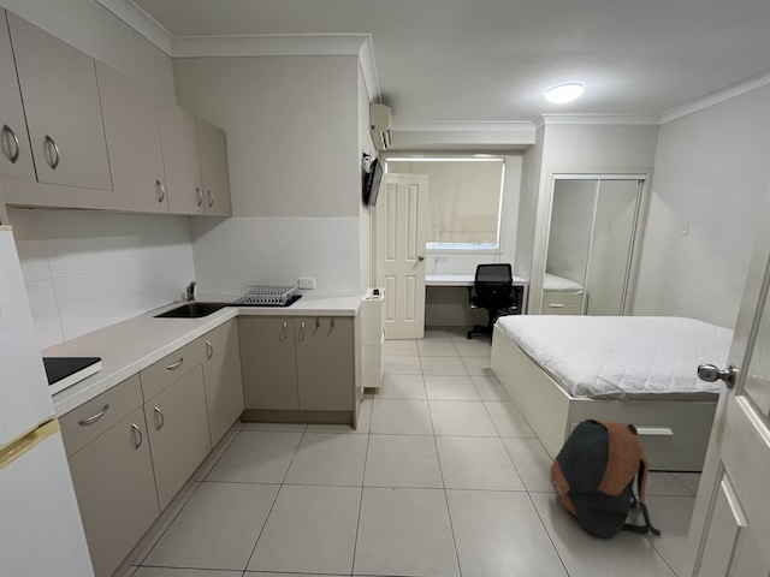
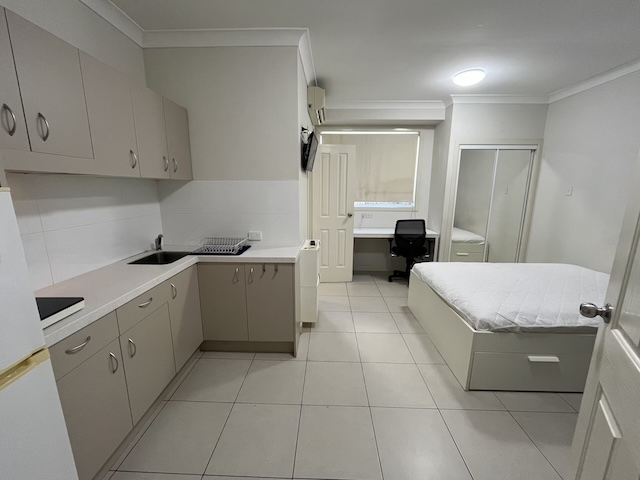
- backpack [549,418,662,540]
